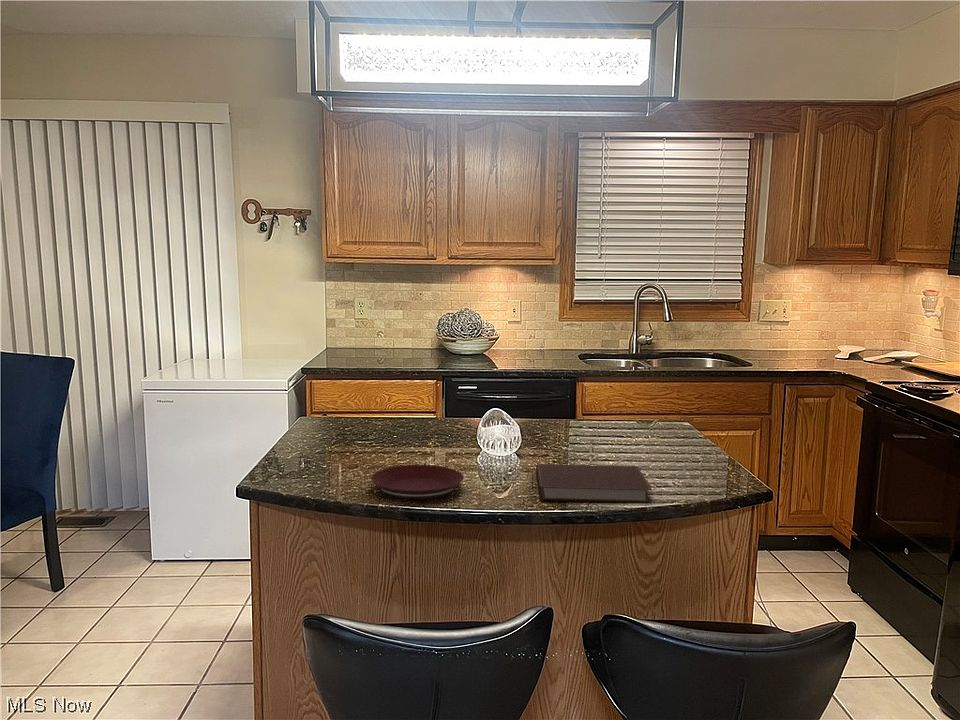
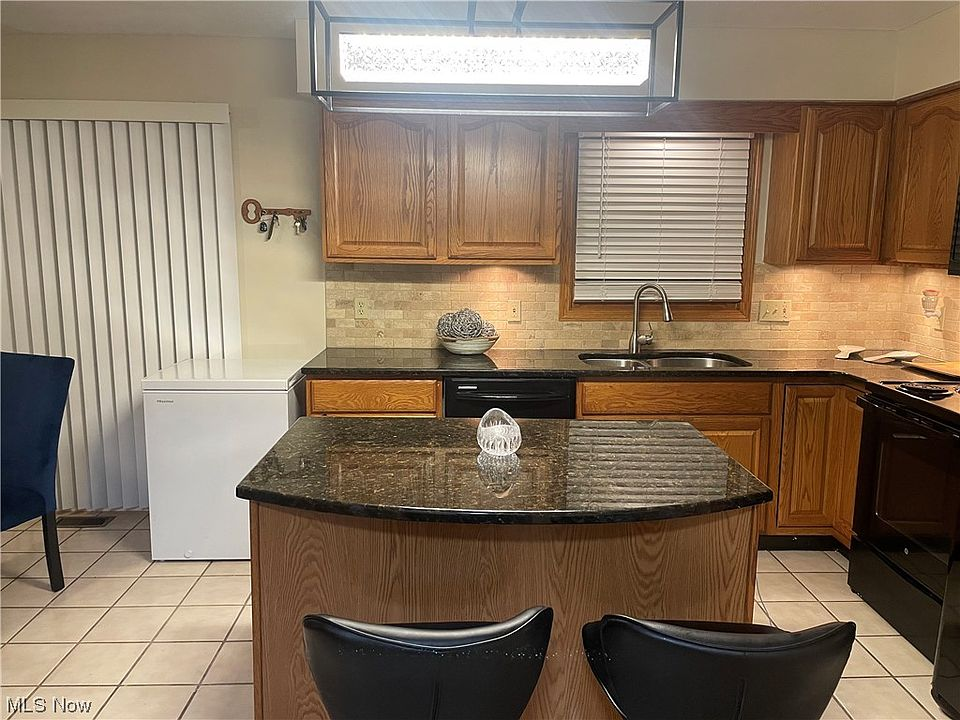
- plate [370,464,465,500]
- notebook [535,463,653,504]
